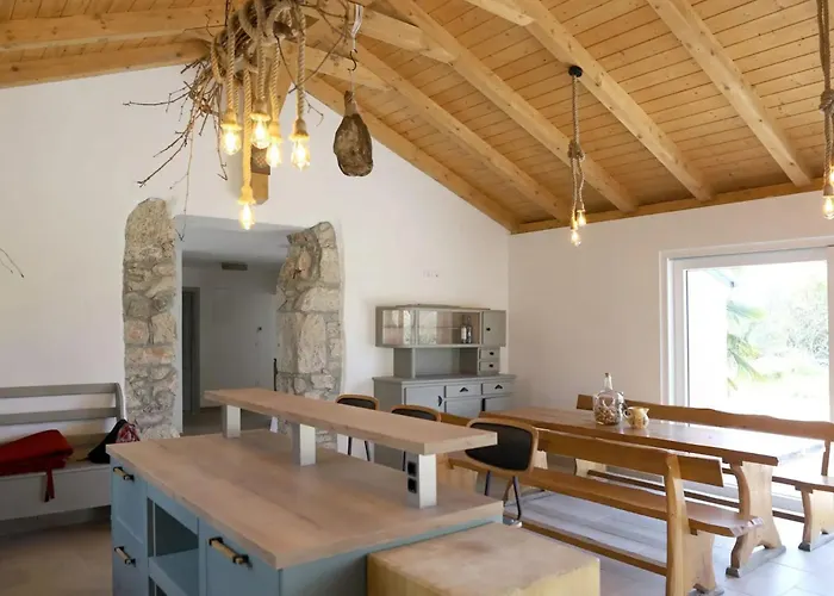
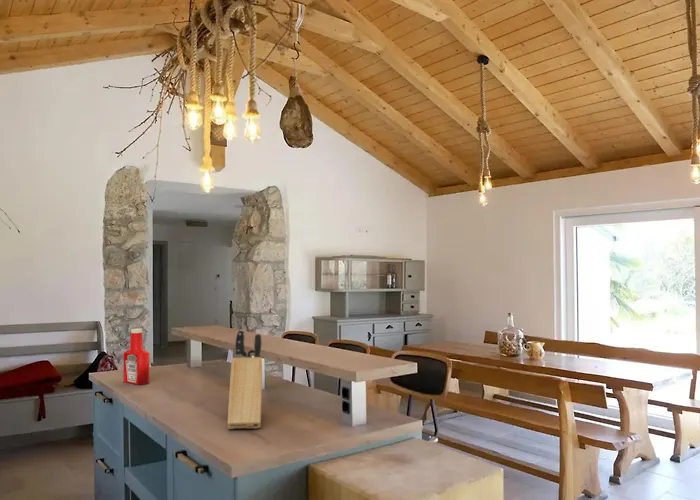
+ soap bottle [123,327,150,386]
+ knife block [226,329,263,430]
